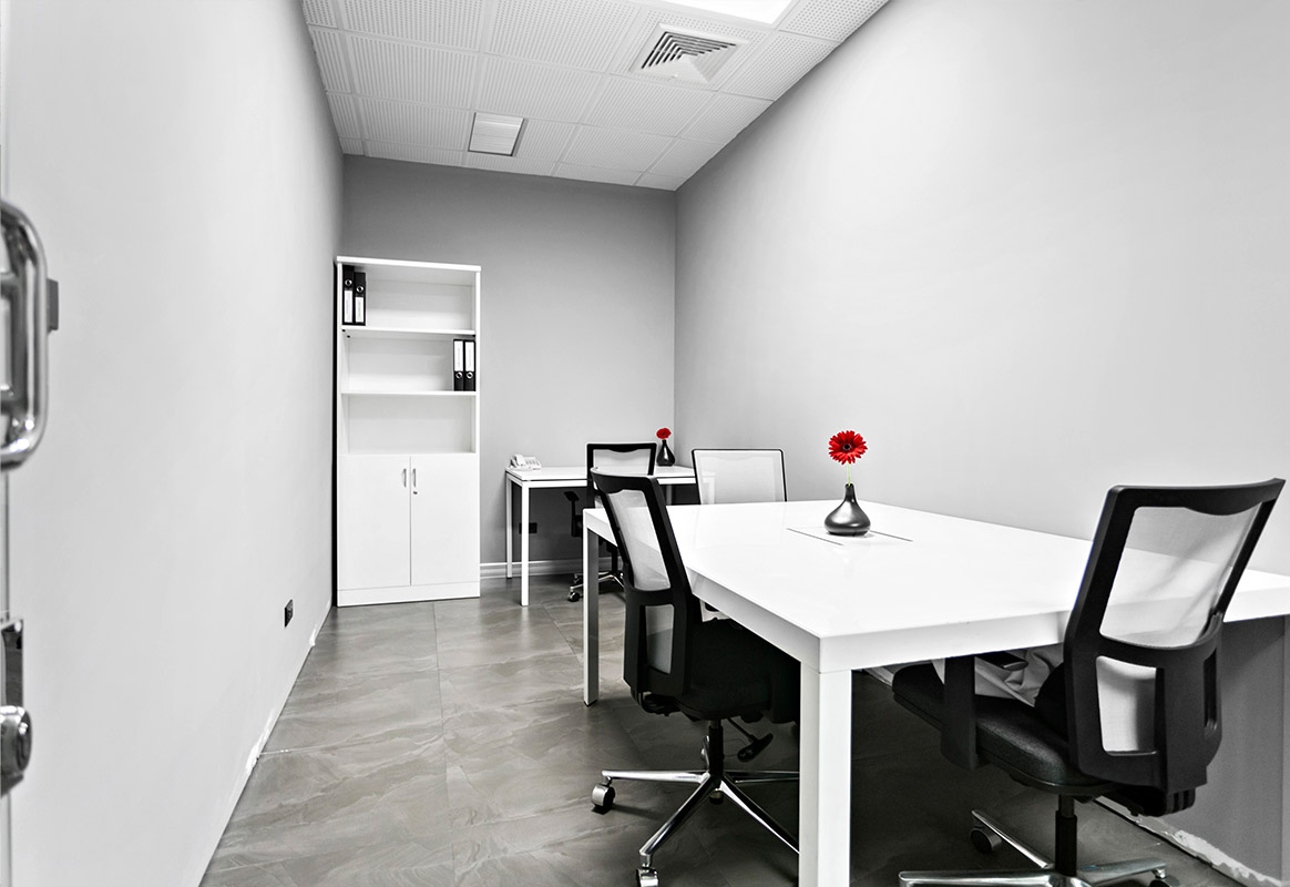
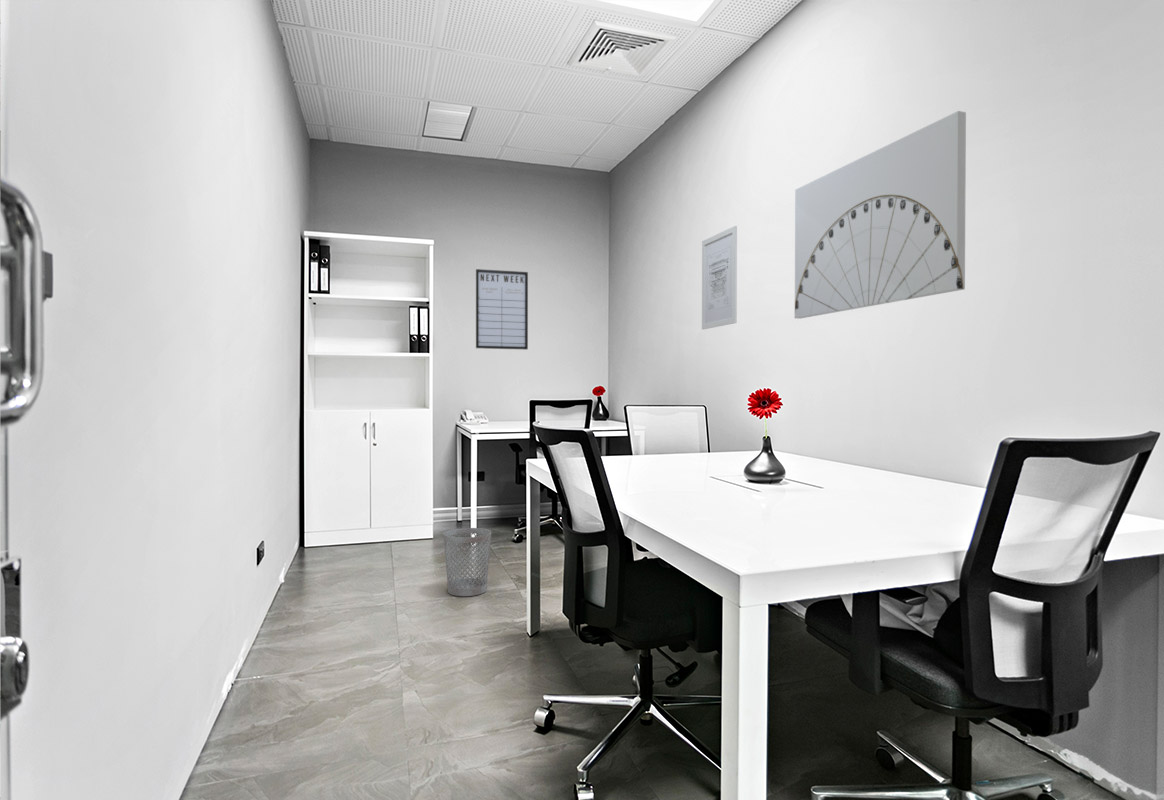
+ wall art [794,110,967,319]
+ wastebasket [442,527,492,597]
+ writing board [475,268,529,351]
+ wall art [701,225,738,330]
